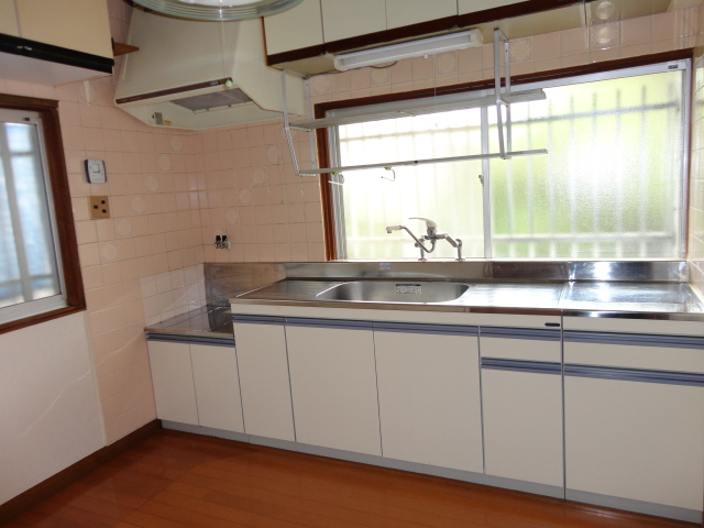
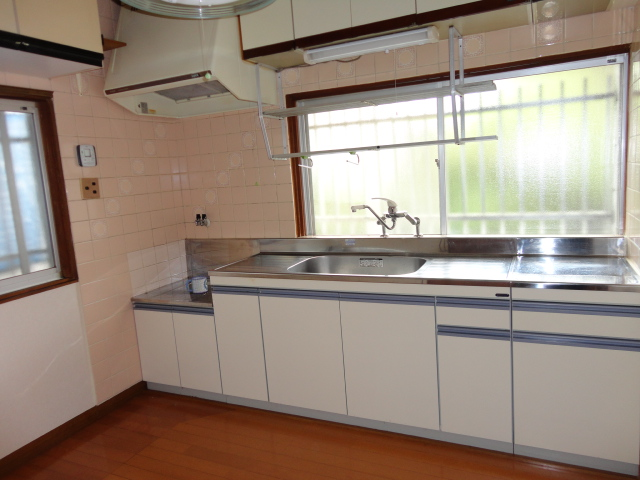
+ mug [185,275,209,294]
